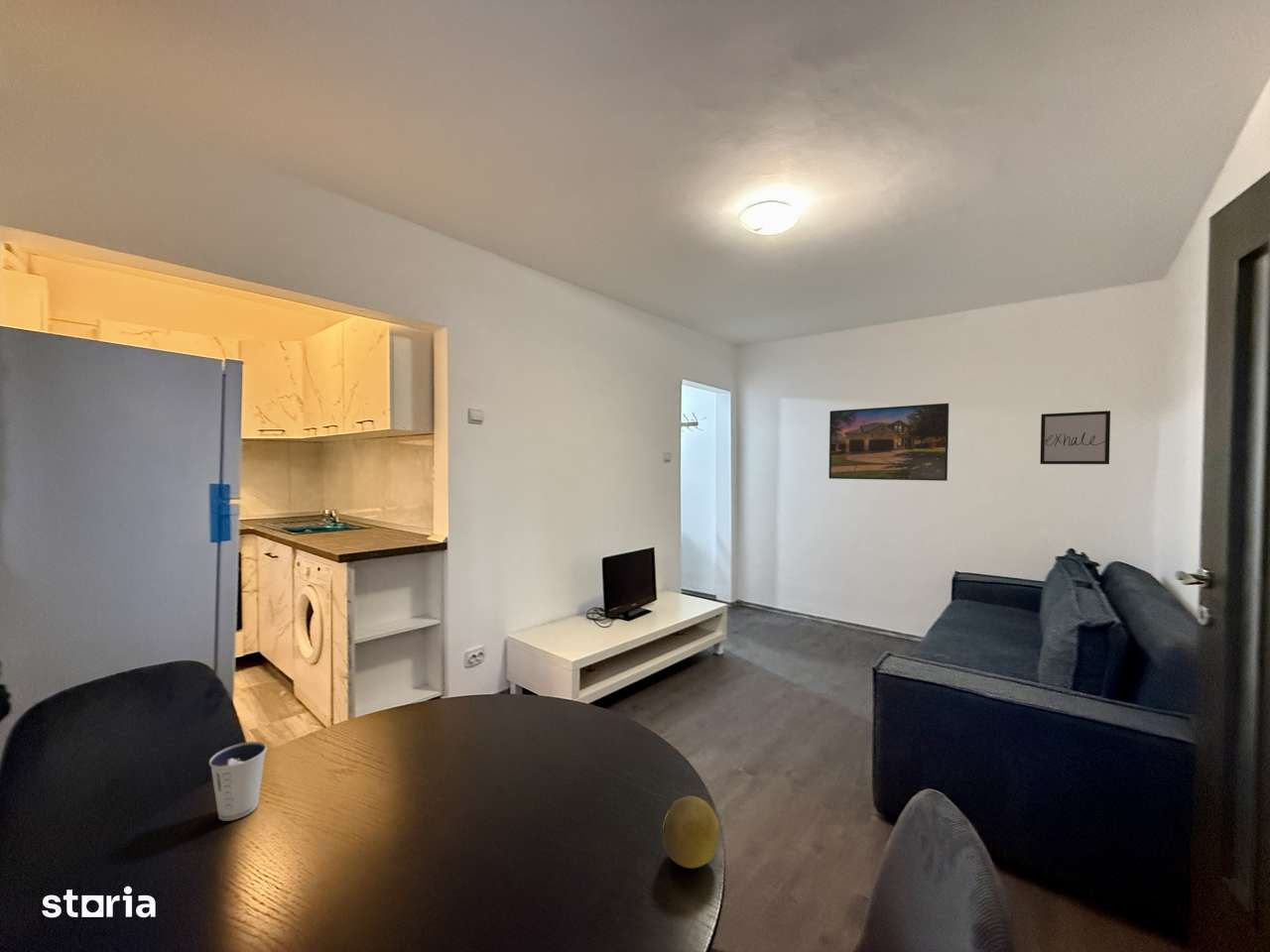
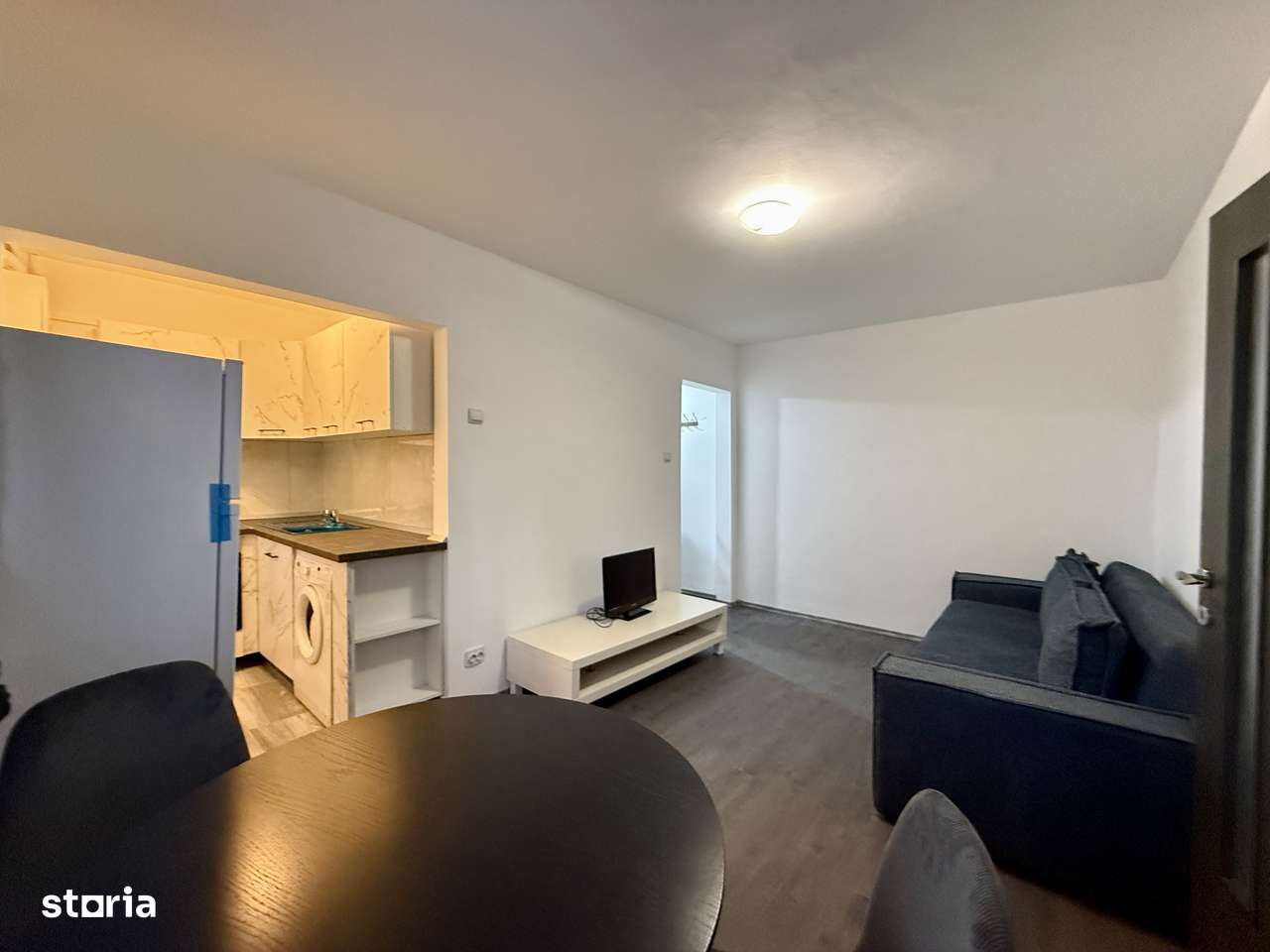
- fruit [662,795,720,869]
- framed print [827,402,950,482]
- dixie cup [208,741,268,821]
- wall art [1039,410,1111,465]
